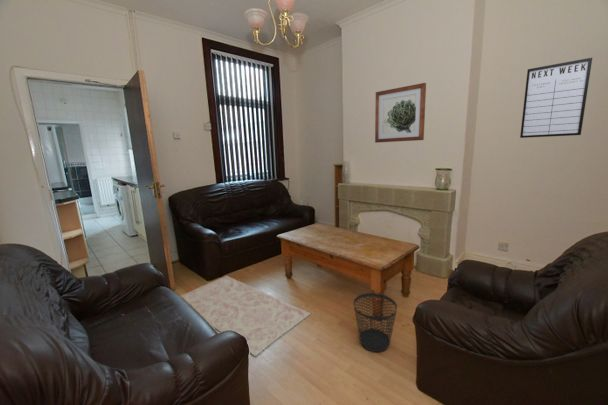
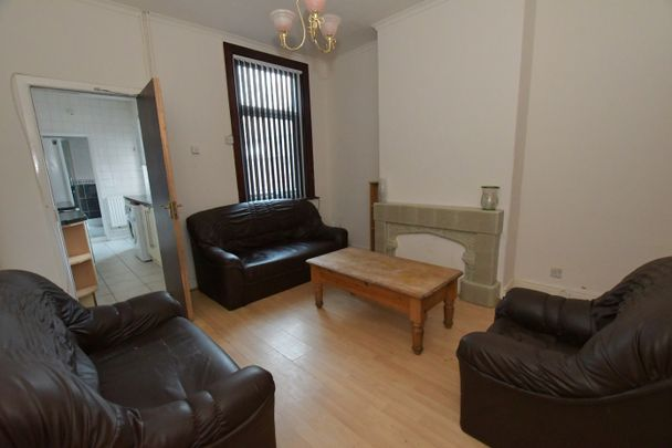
- writing board [519,57,593,139]
- wall art [374,82,427,144]
- rug [180,275,312,357]
- wastebasket [352,292,398,353]
